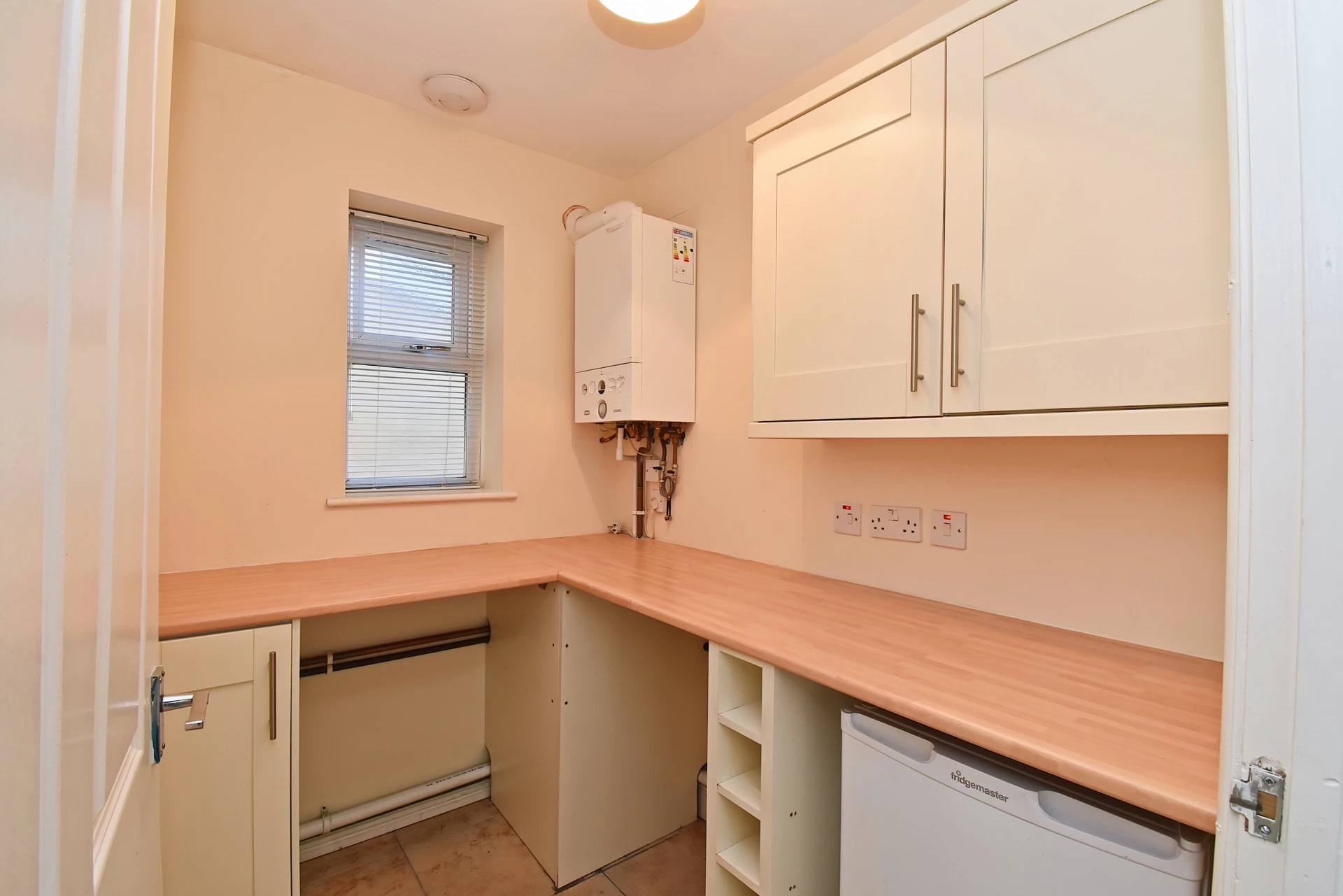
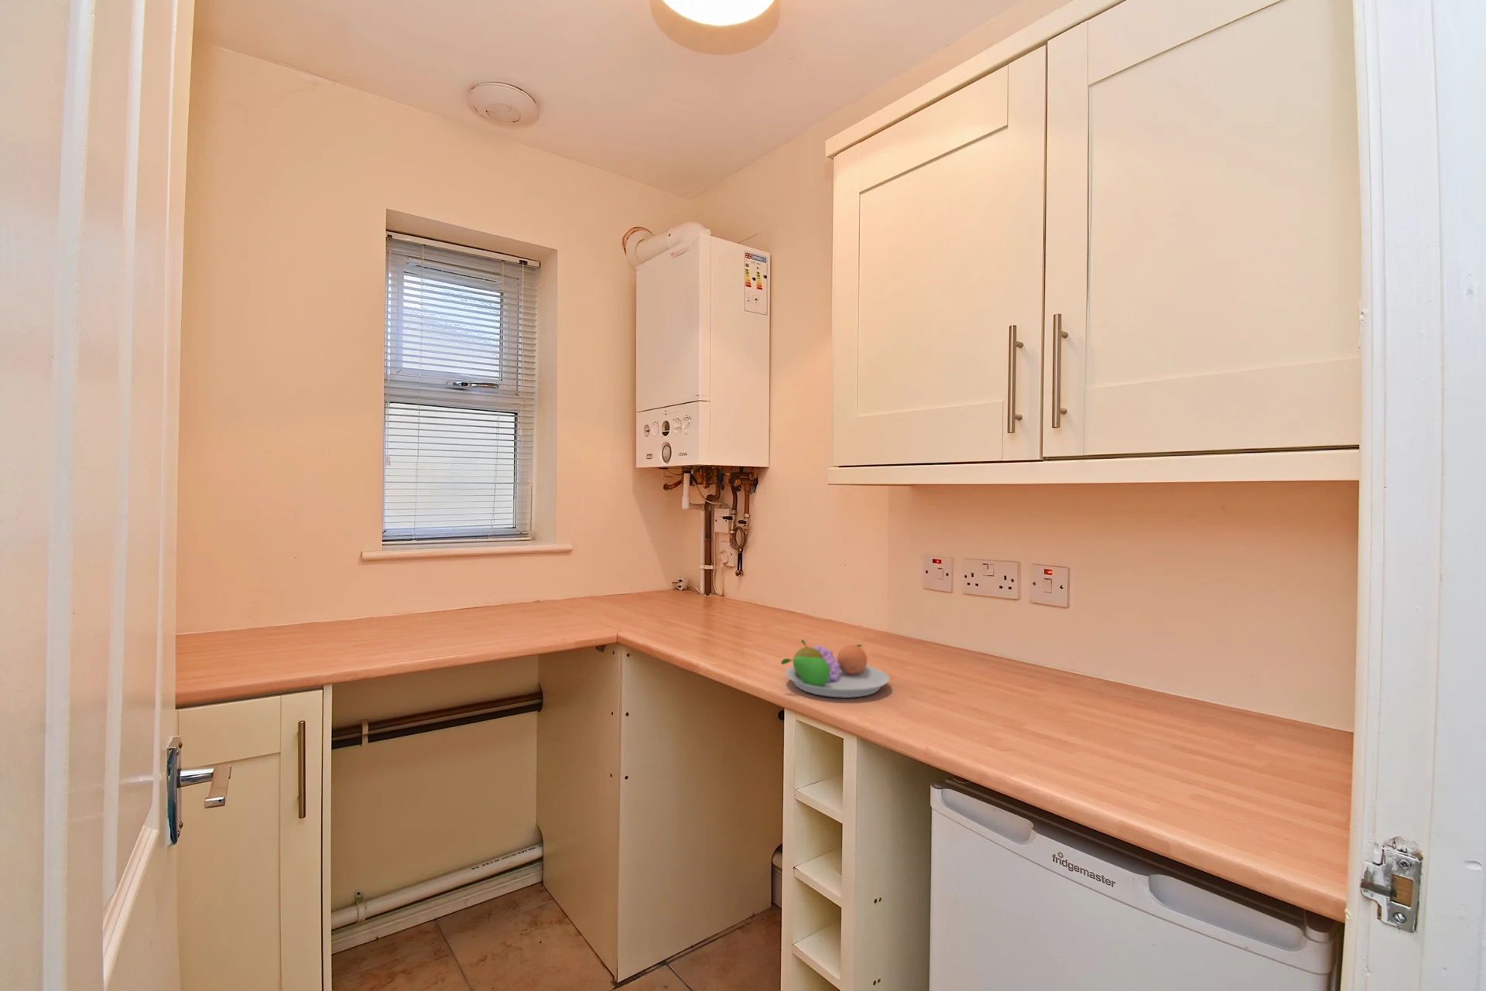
+ fruit bowl [780,639,890,699]
